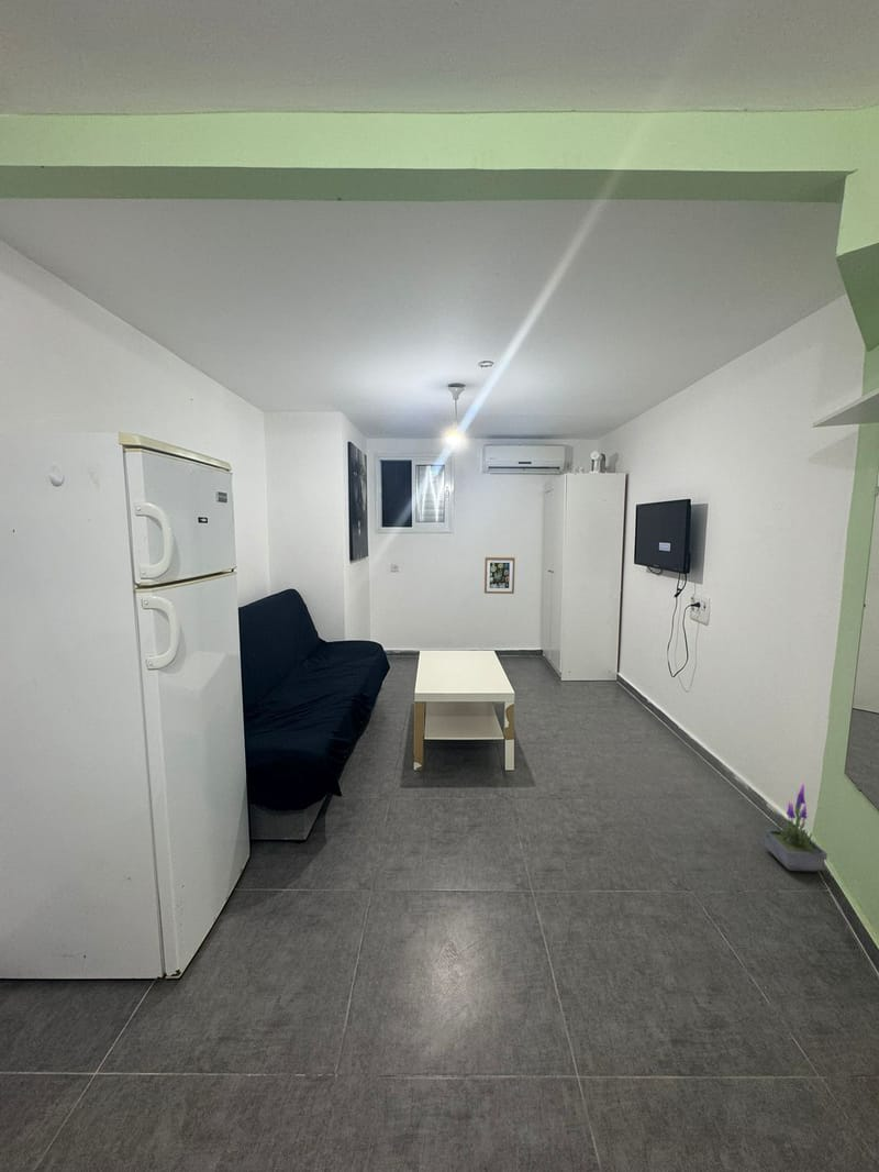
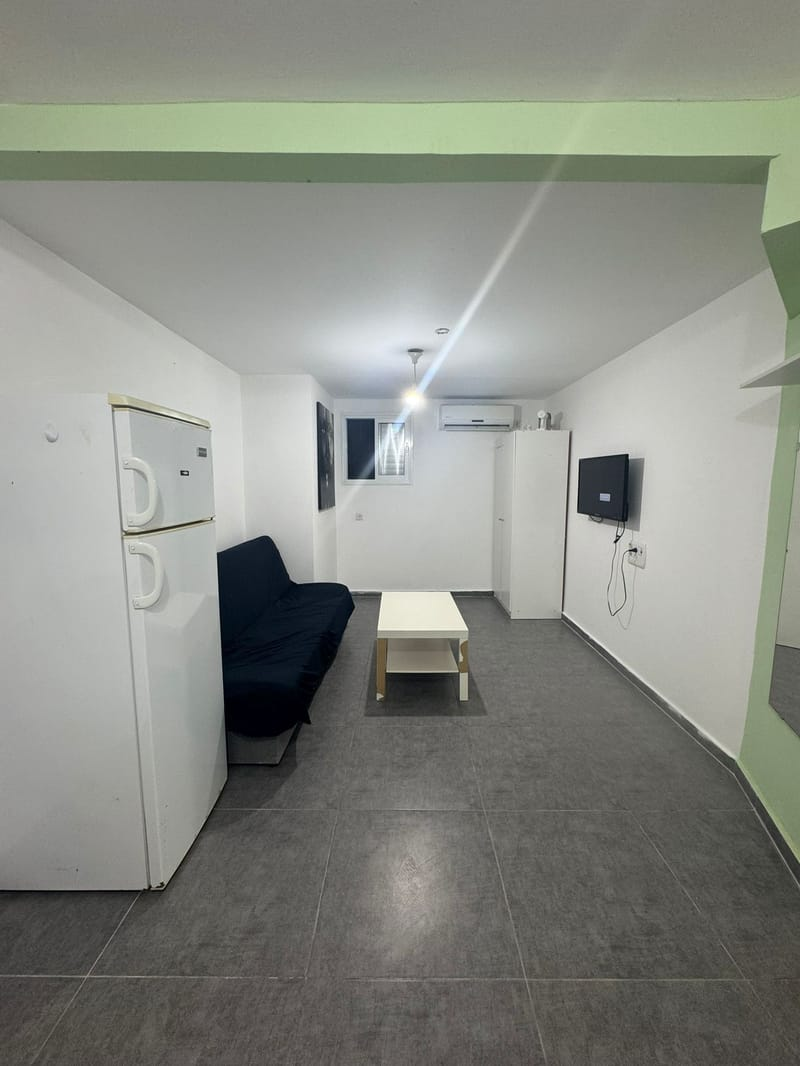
- potted plant [763,783,828,872]
- wall art [483,556,516,595]
